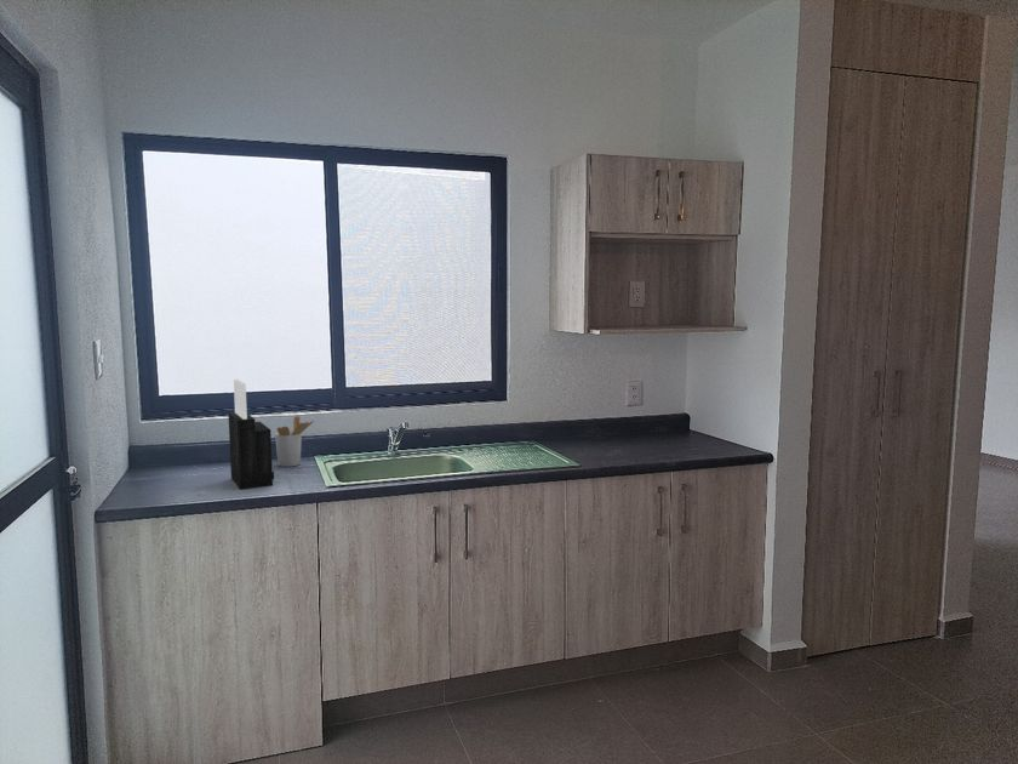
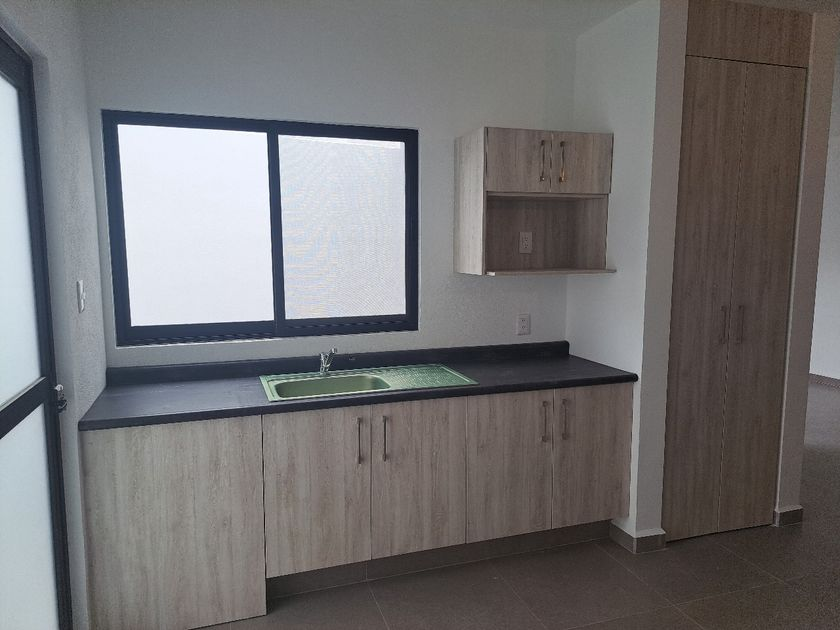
- utensil holder [274,415,315,468]
- knife block [227,378,275,490]
